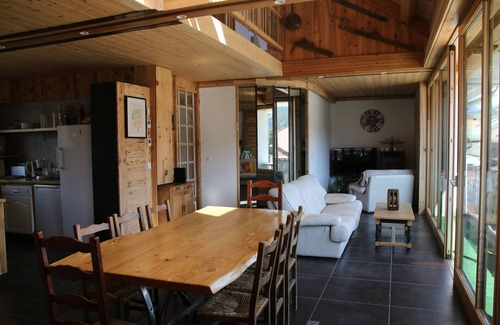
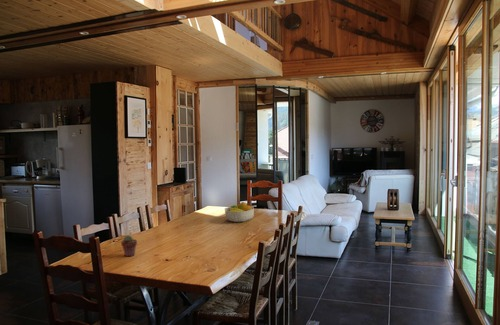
+ potted succulent [120,234,138,257]
+ fruit bowl [224,201,255,223]
